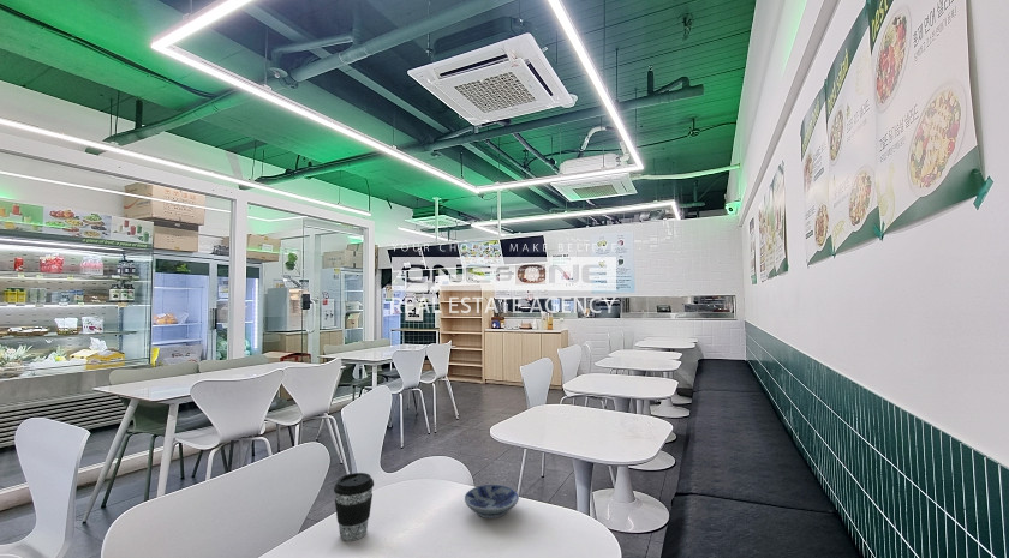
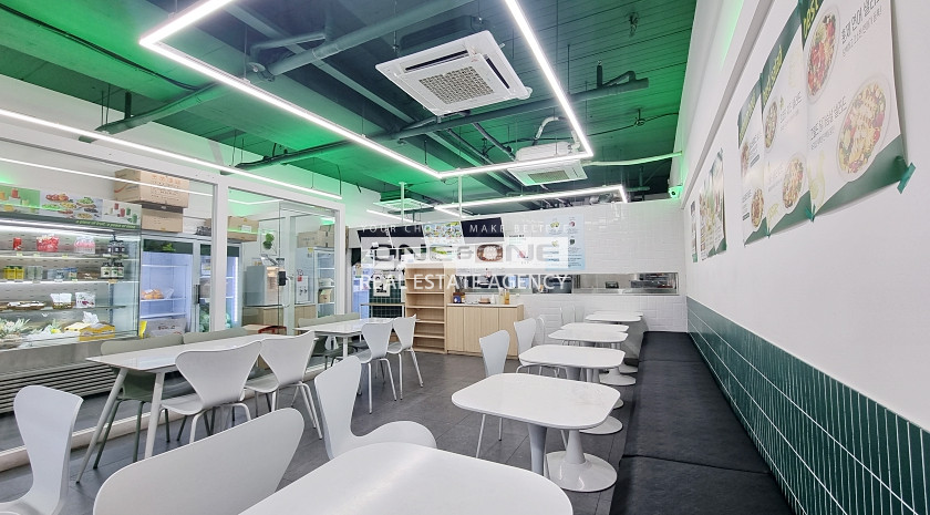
- bowl [464,484,520,520]
- coffee cup [333,472,375,542]
